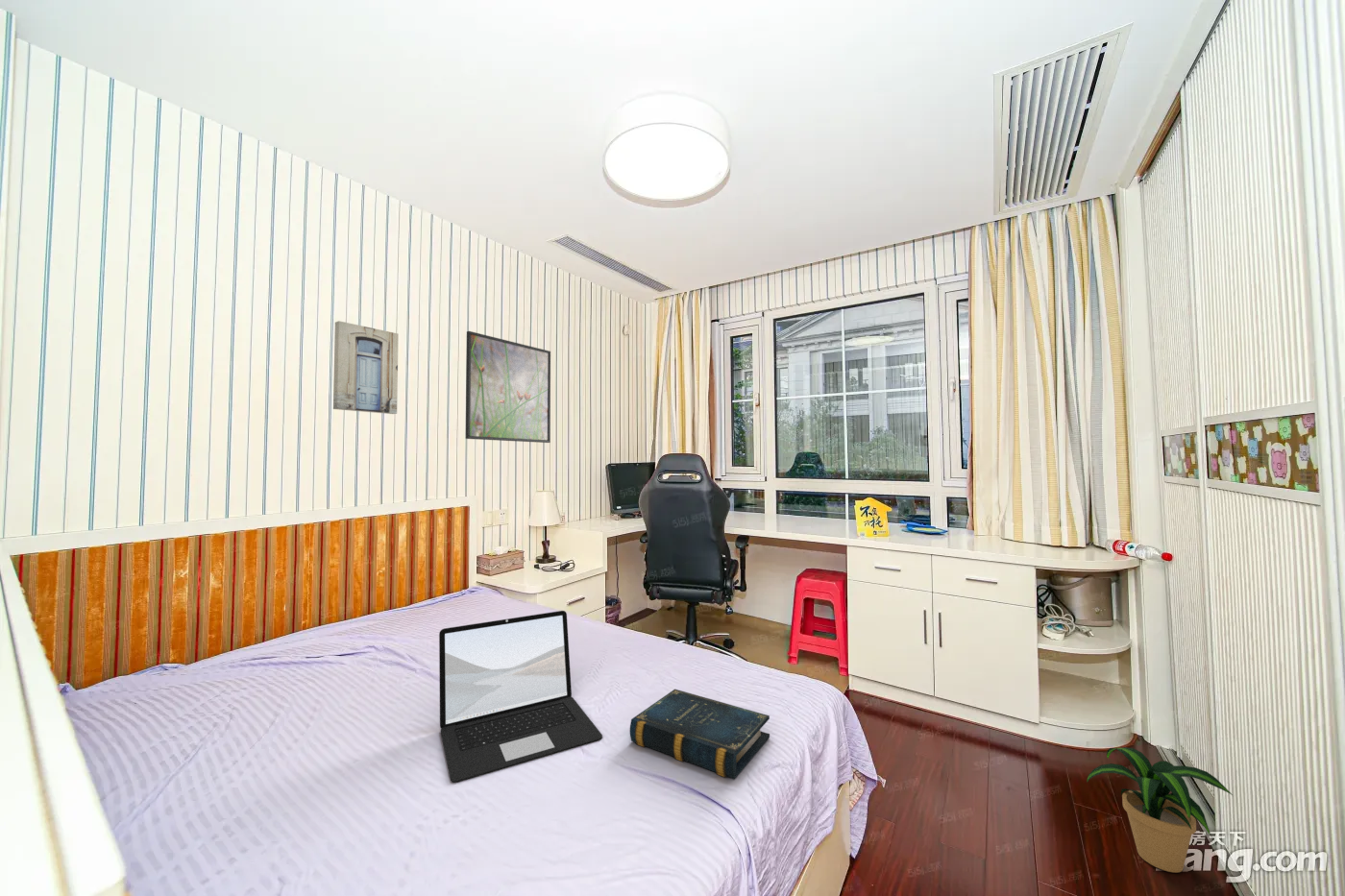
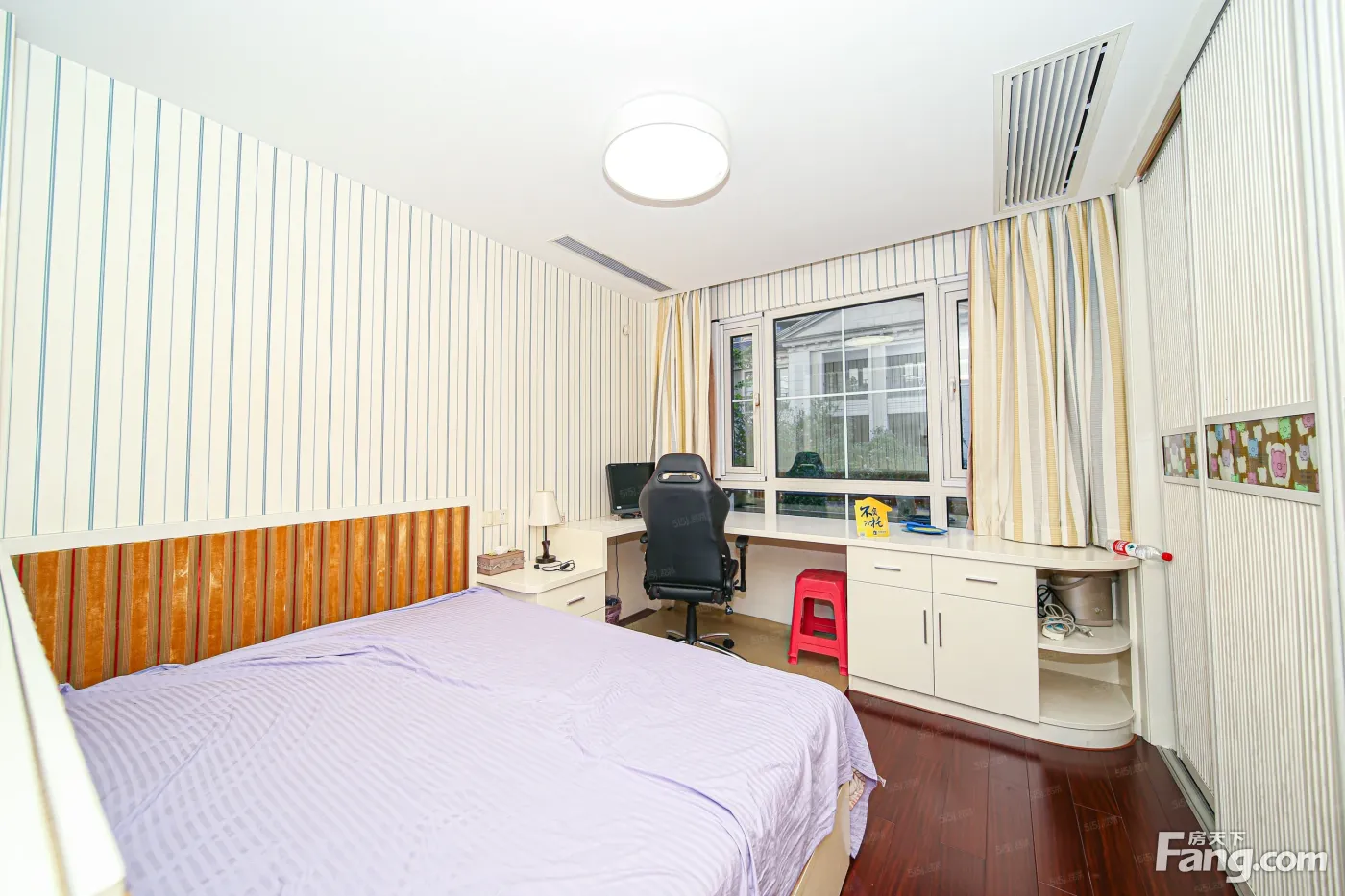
- wall art [332,320,400,415]
- book [629,689,770,780]
- laptop [438,610,603,783]
- potted plant [1087,746,1234,874]
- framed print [465,330,551,444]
